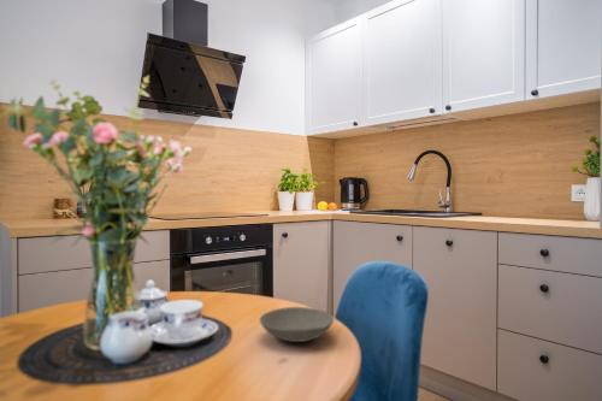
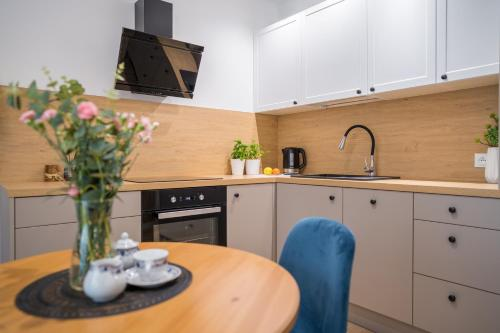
- bowl [259,306,335,343]
